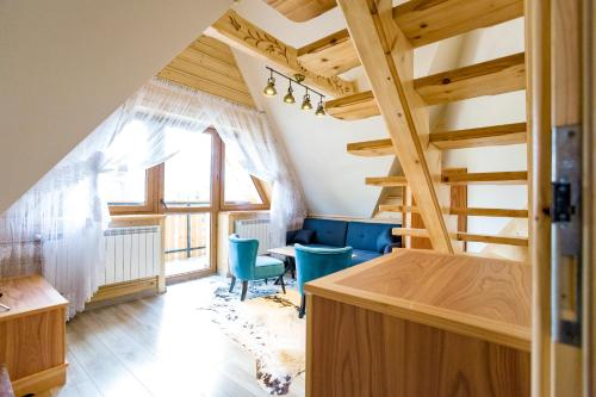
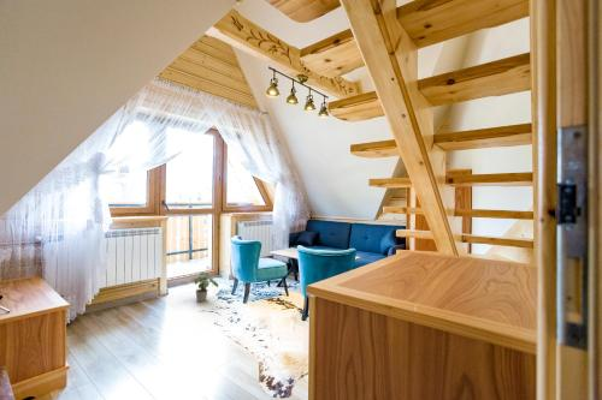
+ potted plant [193,271,219,303]
